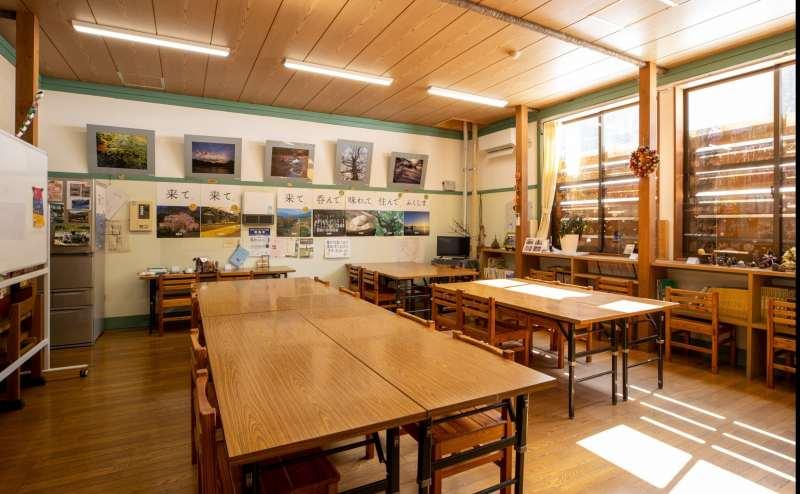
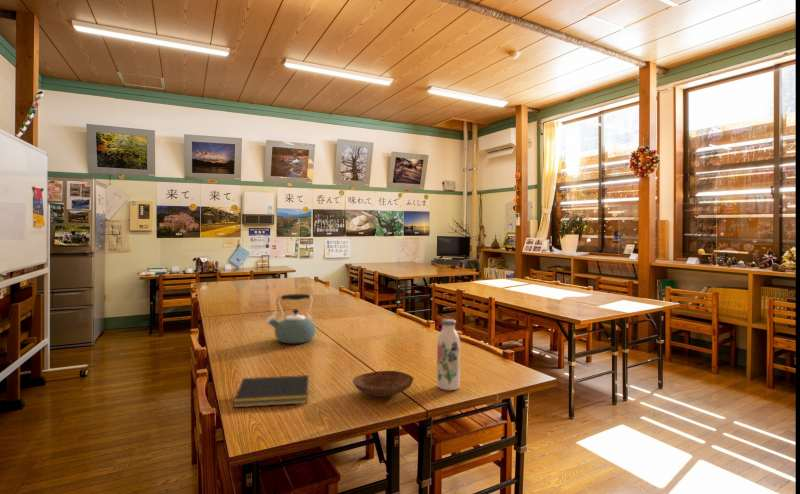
+ kettle [265,293,317,345]
+ water bottle [436,318,461,391]
+ notepad [232,374,310,408]
+ bowl [352,370,415,397]
